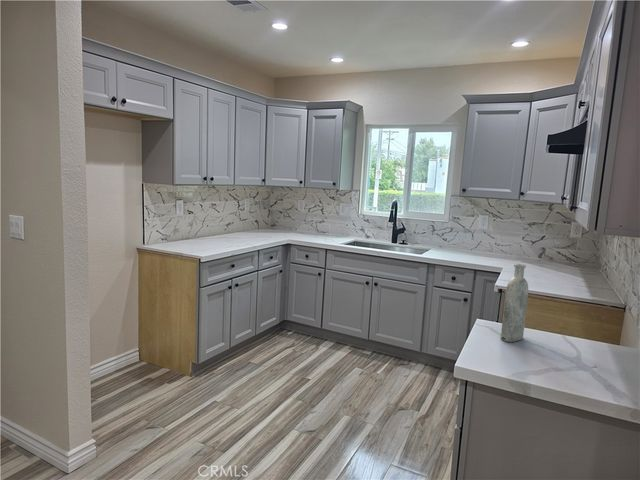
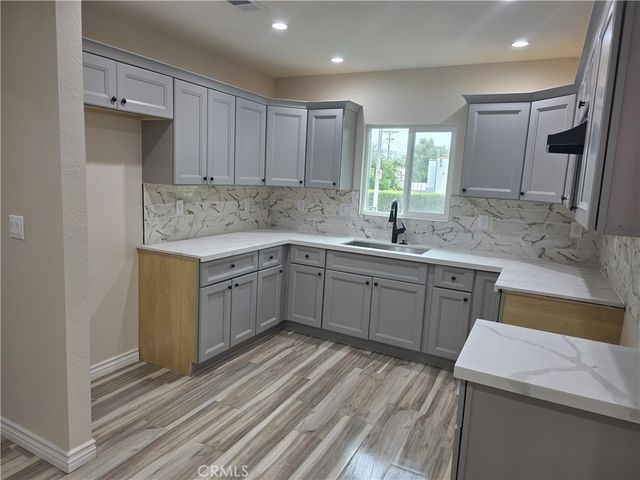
- bottle [500,263,529,343]
